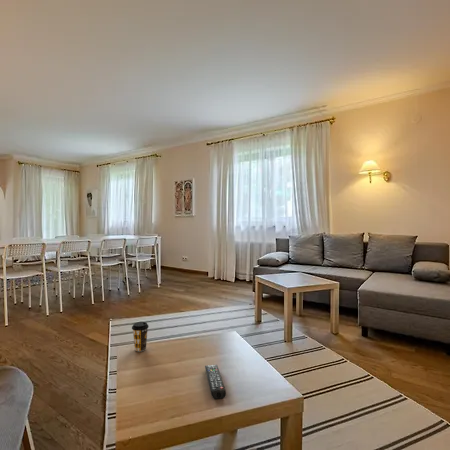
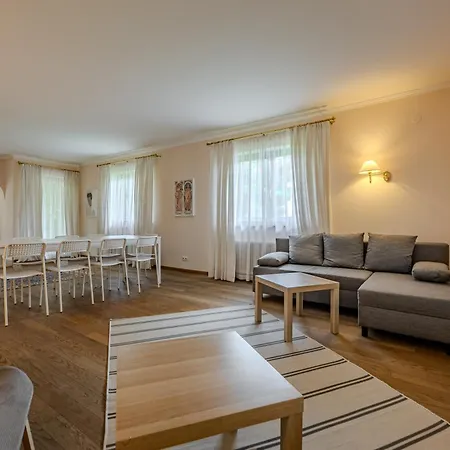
- coffee cup [131,321,150,352]
- remote control [204,364,227,400]
